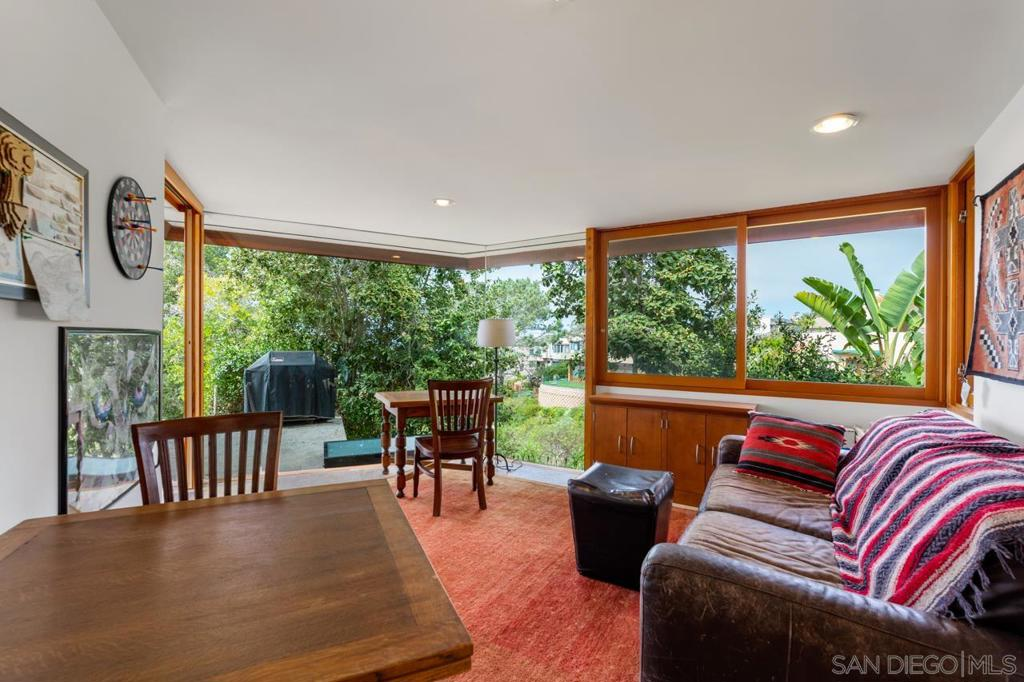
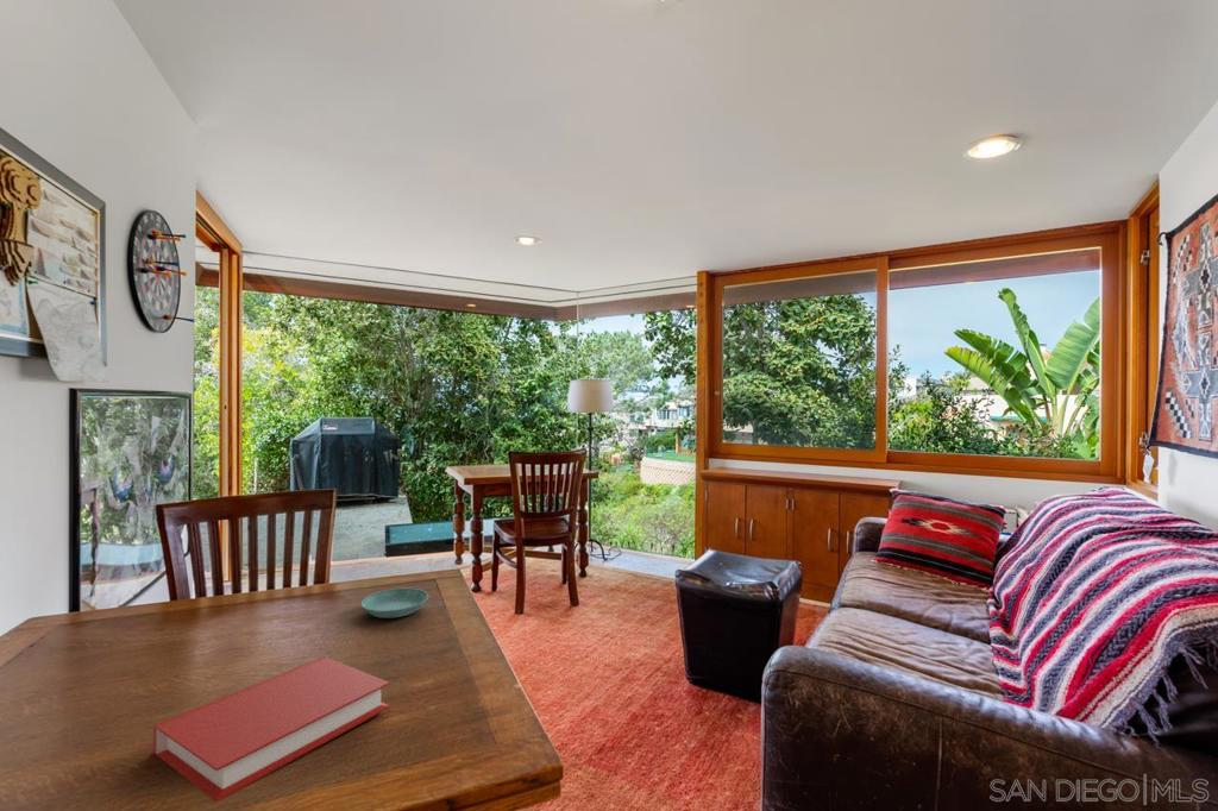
+ saucer [360,587,429,620]
+ book [152,655,391,803]
